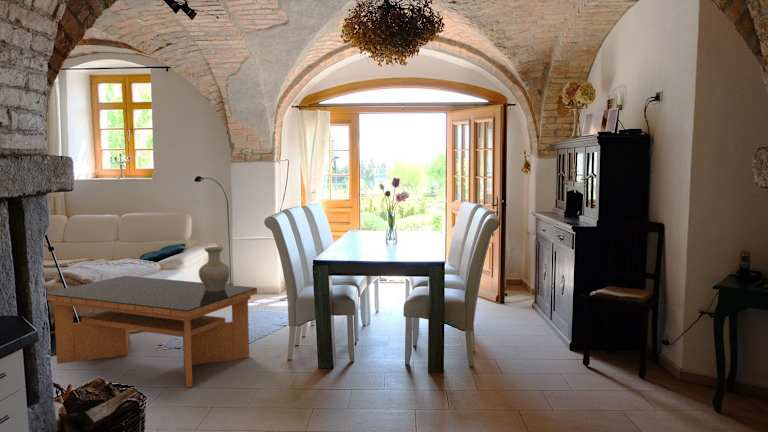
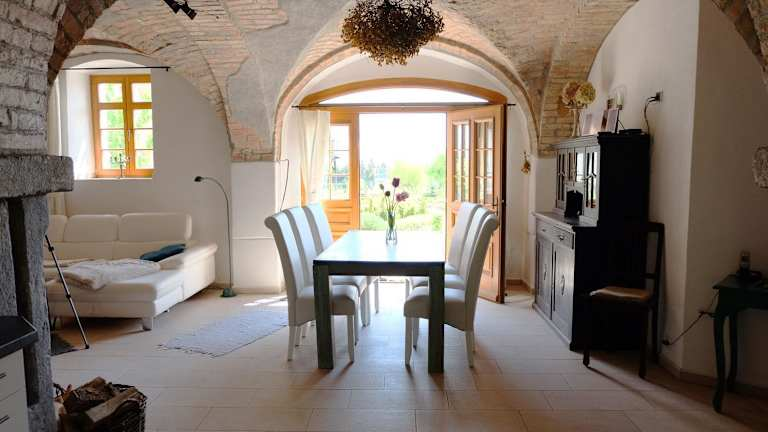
- coffee table [45,275,258,389]
- vase [198,246,231,291]
